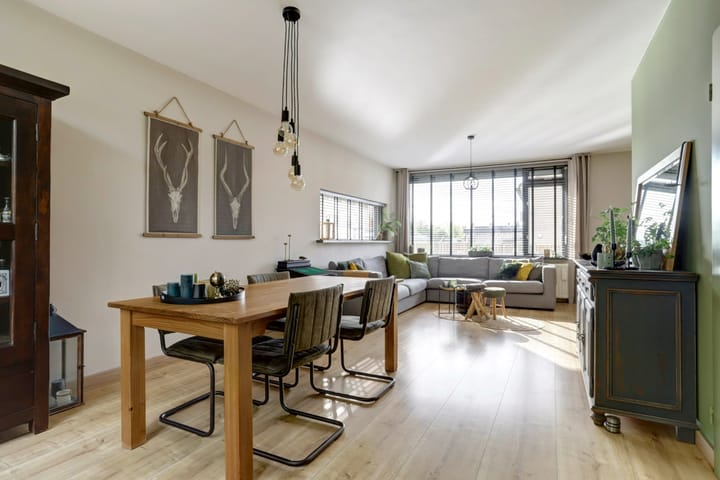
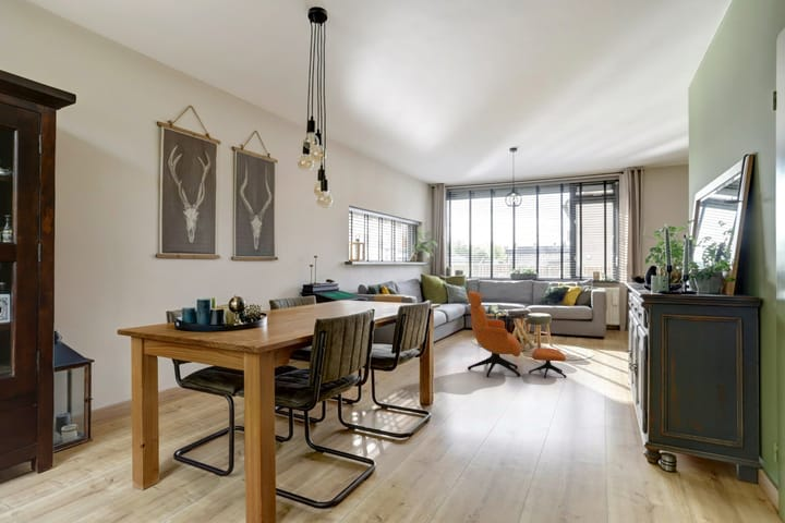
+ armchair [467,290,568,379]
